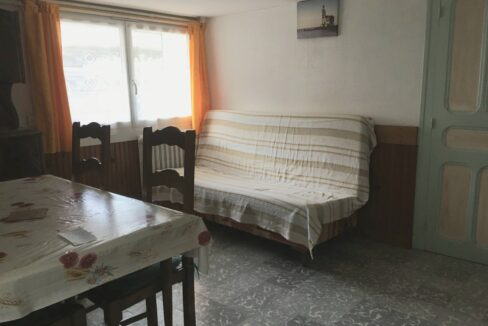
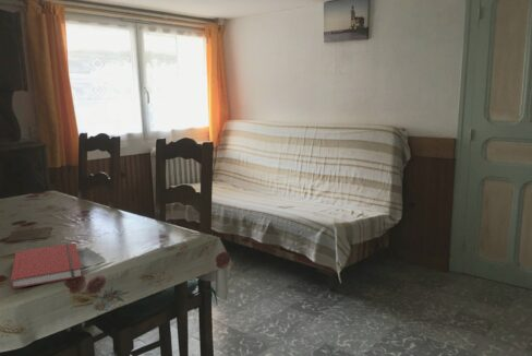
+ book [9,242,83,289]
